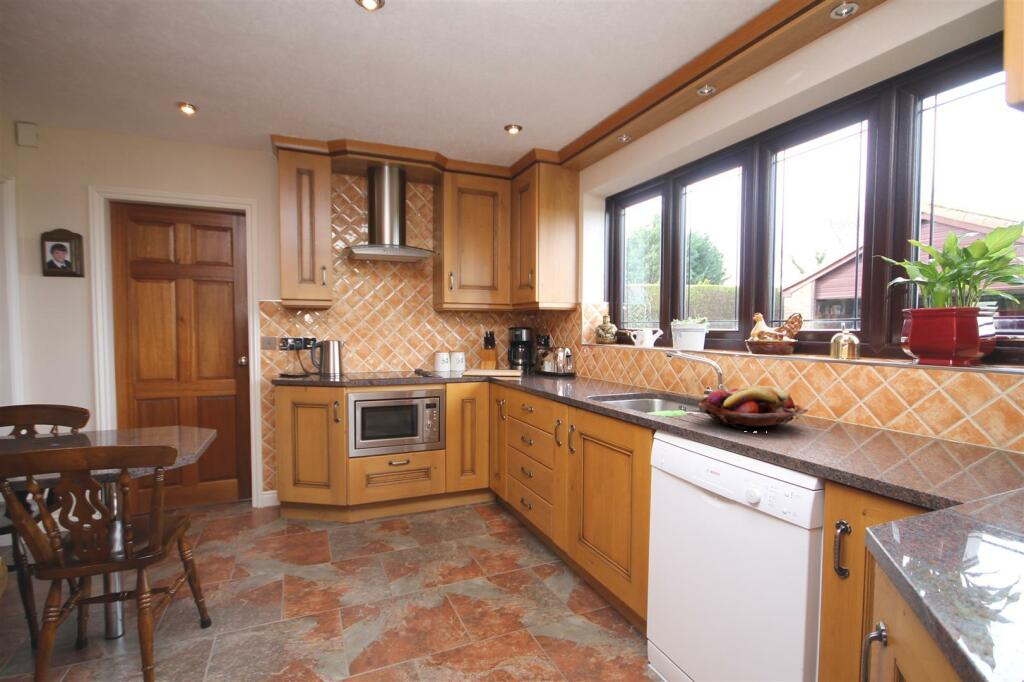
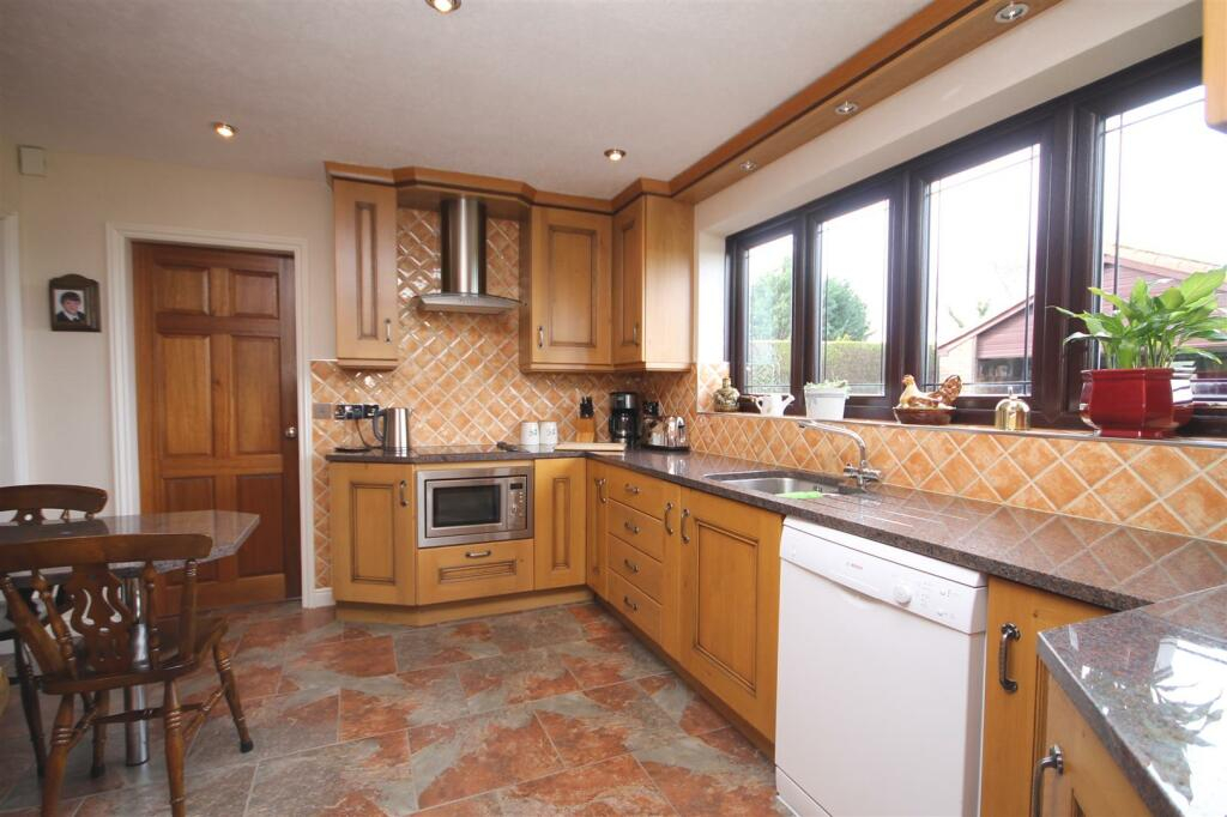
- fruit basket [697,385,809,434]
